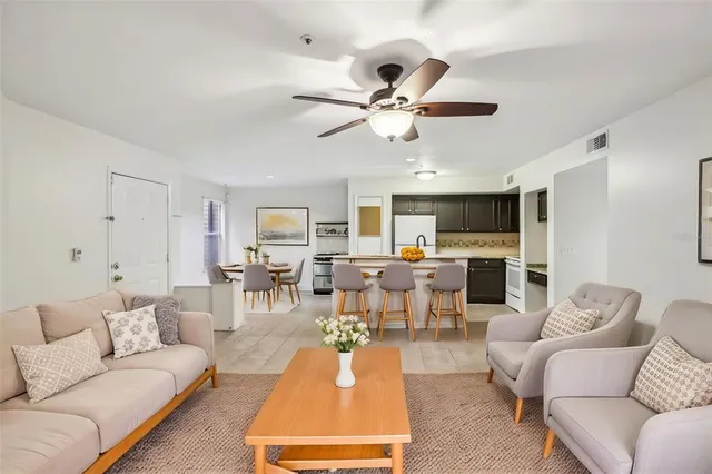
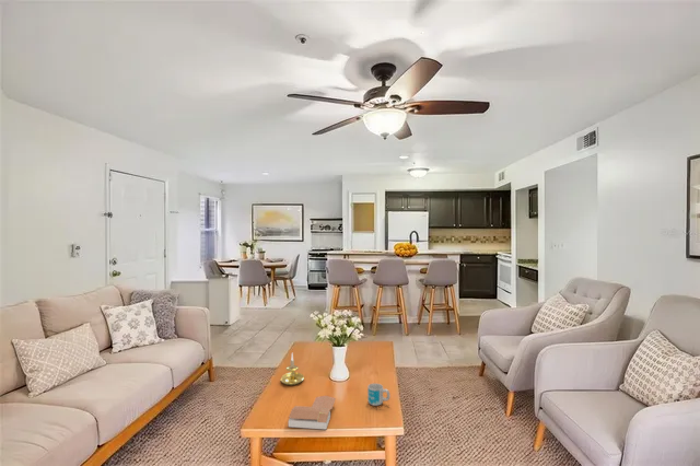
+ book [288,395,337,430]
+ candle holder [279,352,305,386]
+ mug [366,383,392,407]
